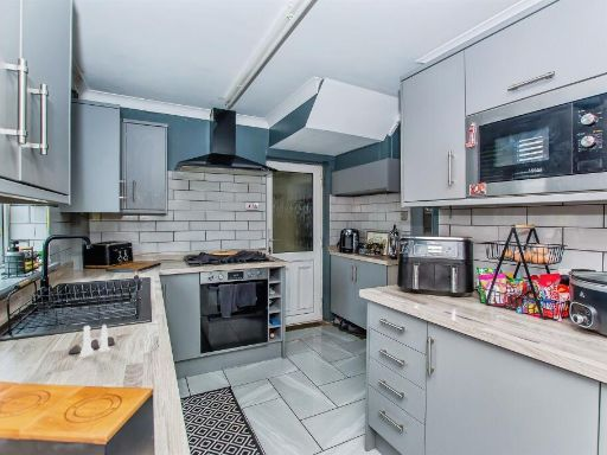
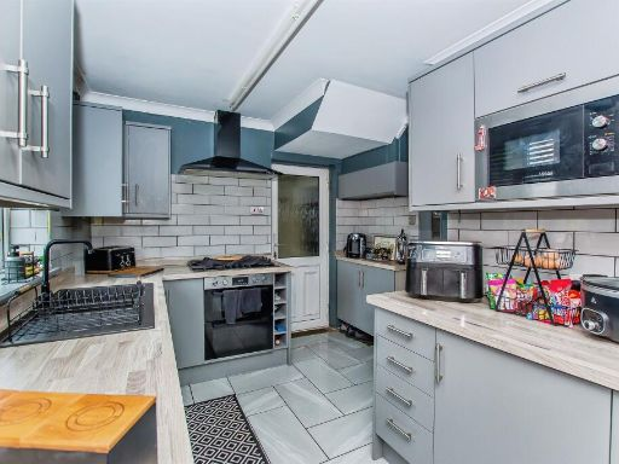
- salt and pepper shaker set [68,323,116,357]
